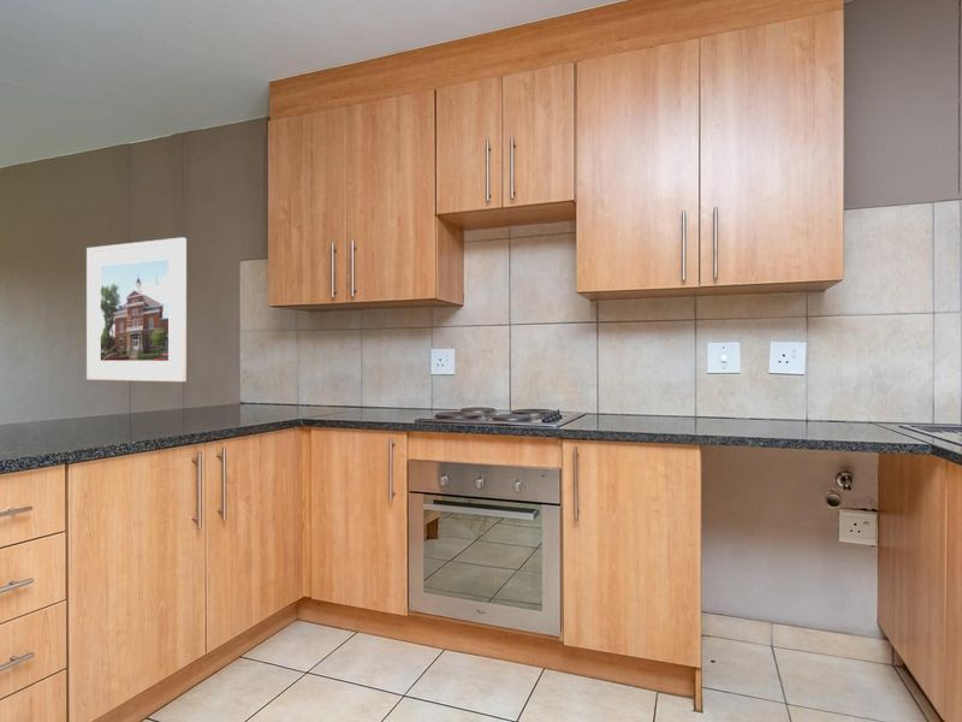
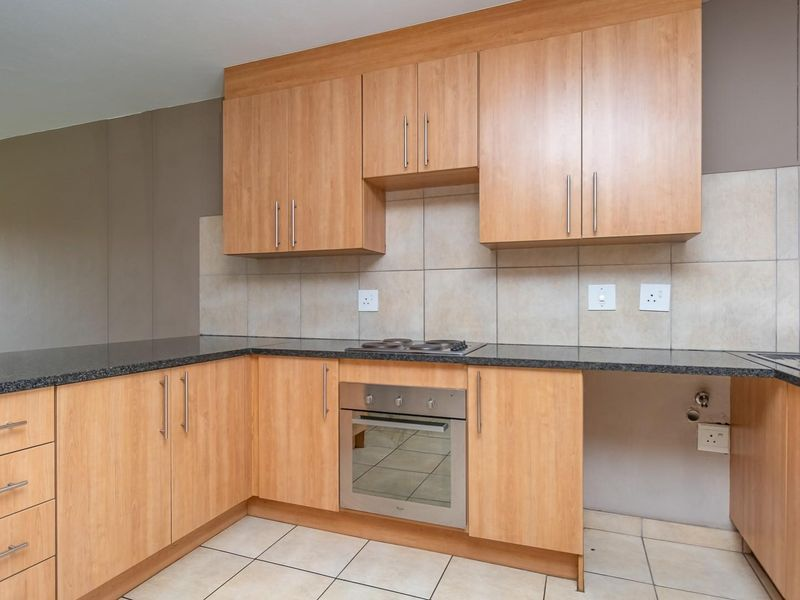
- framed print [85,236,188,383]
